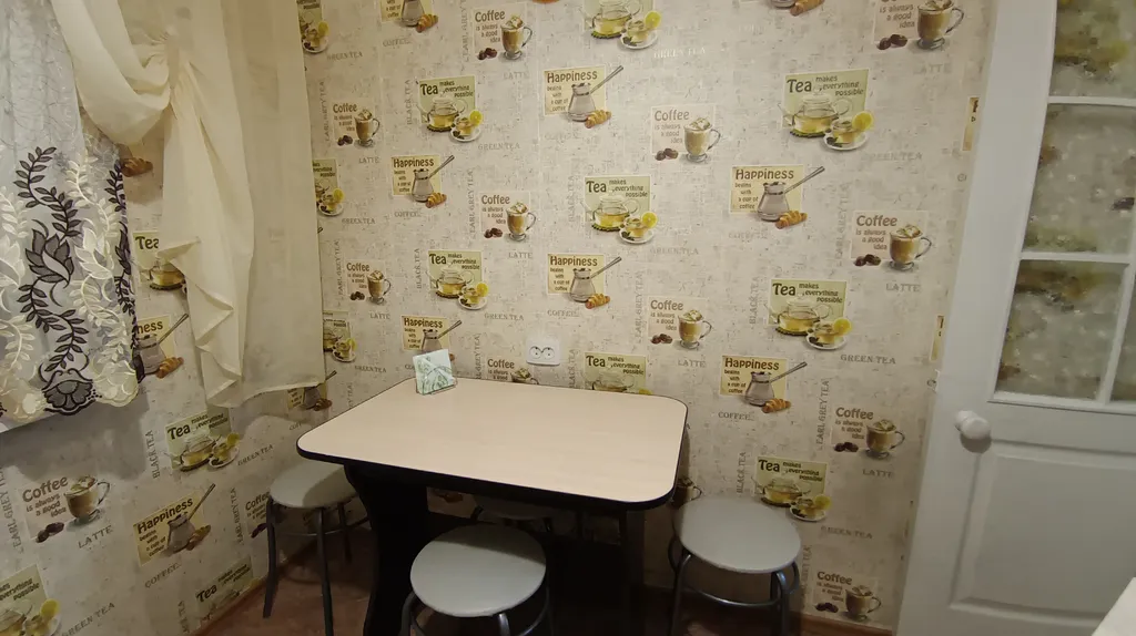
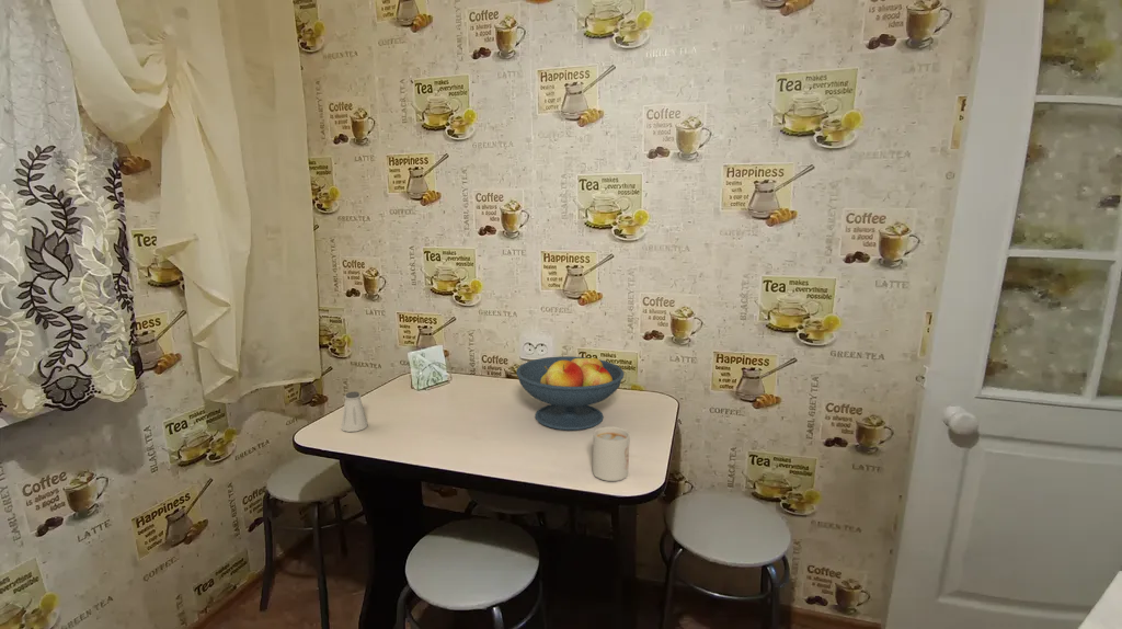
+ mug [592,425,631,482]
+ saltshaker [340,390,369,433]
+ fruit bowl [515,352,626,432]
